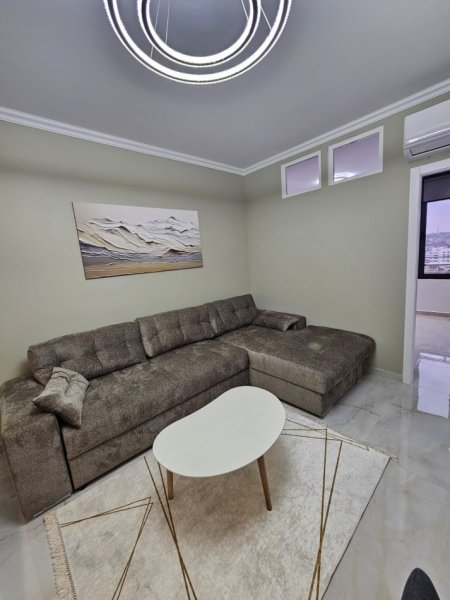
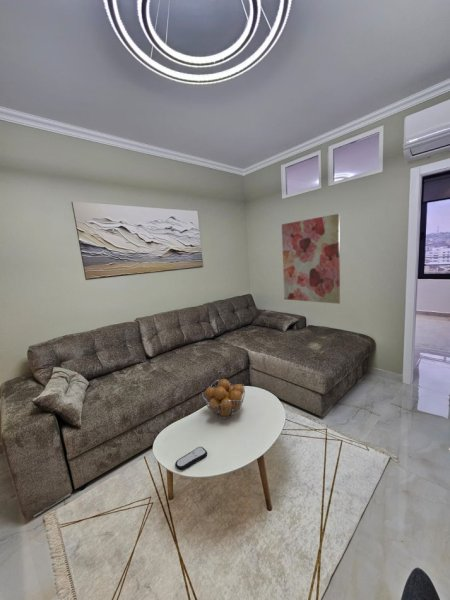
+ fruit basket [201,378,246,419]
+ wall art [281,213,341,305]
+ remote control [174,446,208,471]
